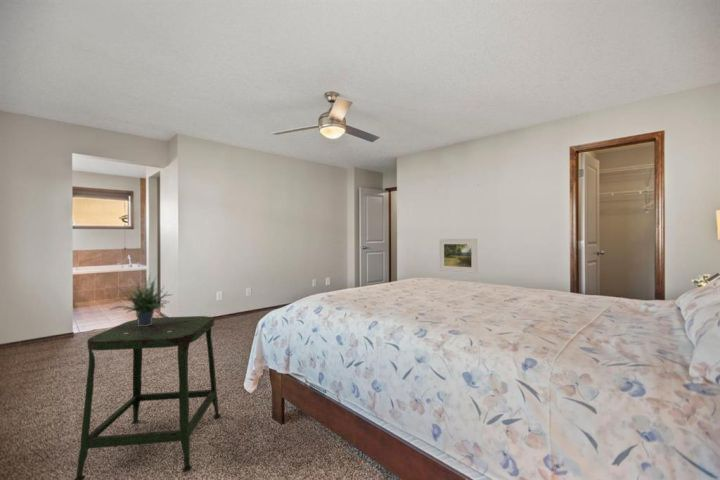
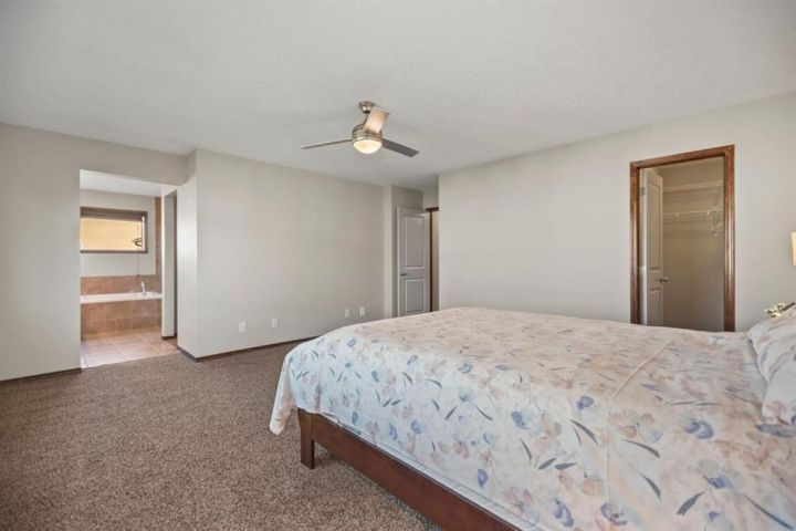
- stool [73,315,221,480]
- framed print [438,238,478,274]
- potted plant [109,273,174,326]
